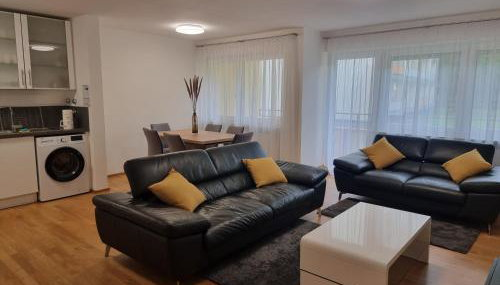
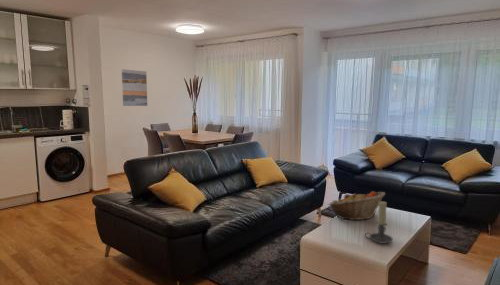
+ candle holder [364,200,394,245]
+ wall art [121,68,148,107]
+ fruit basket [328,191,386,221]
